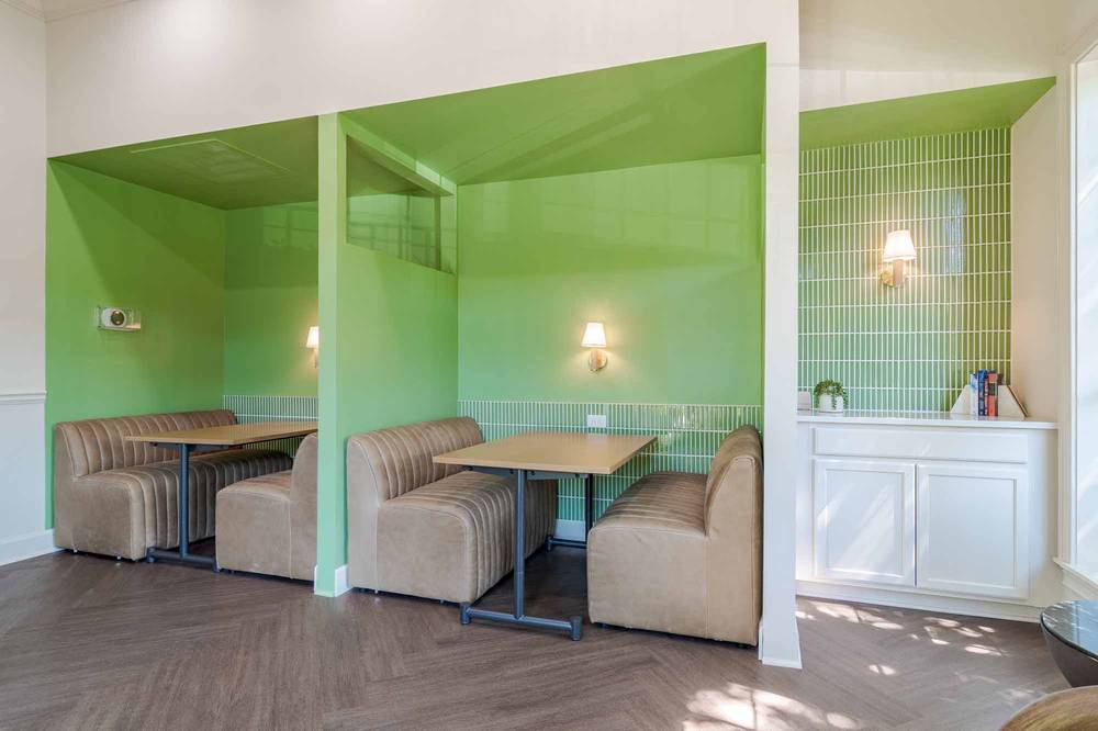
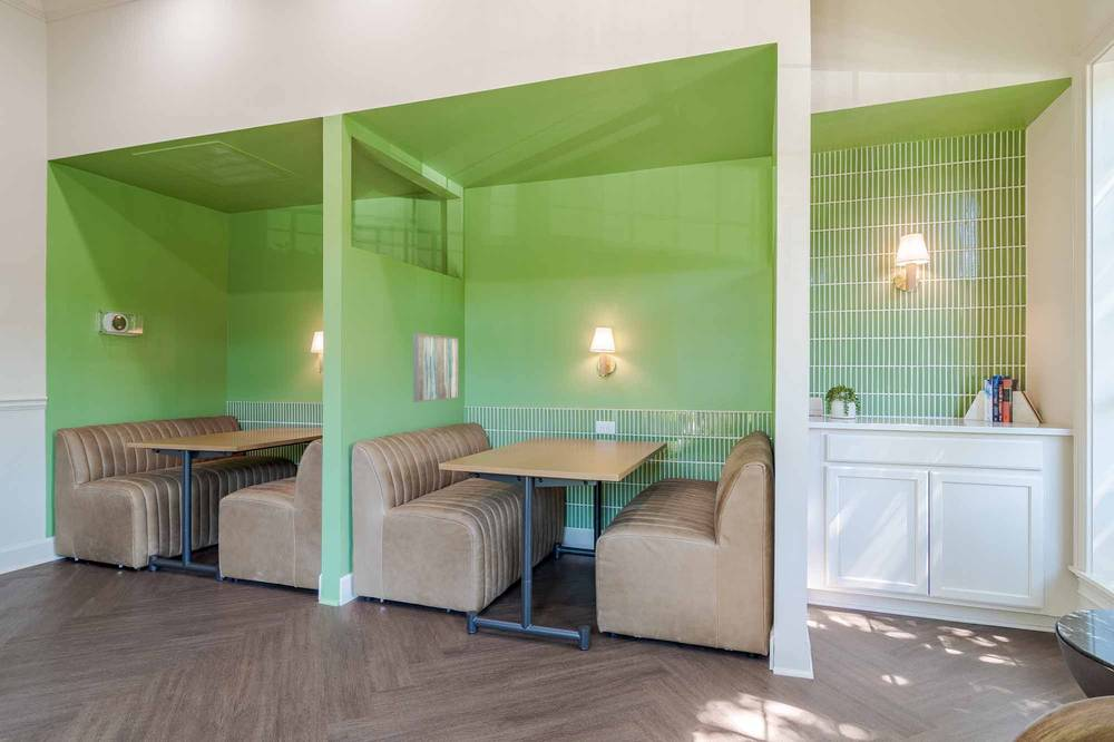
+ wall art [412,332,460,403]
